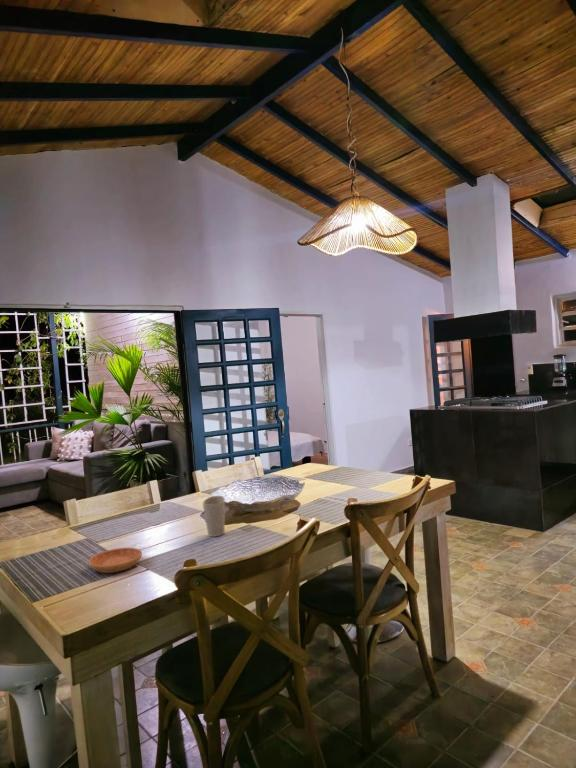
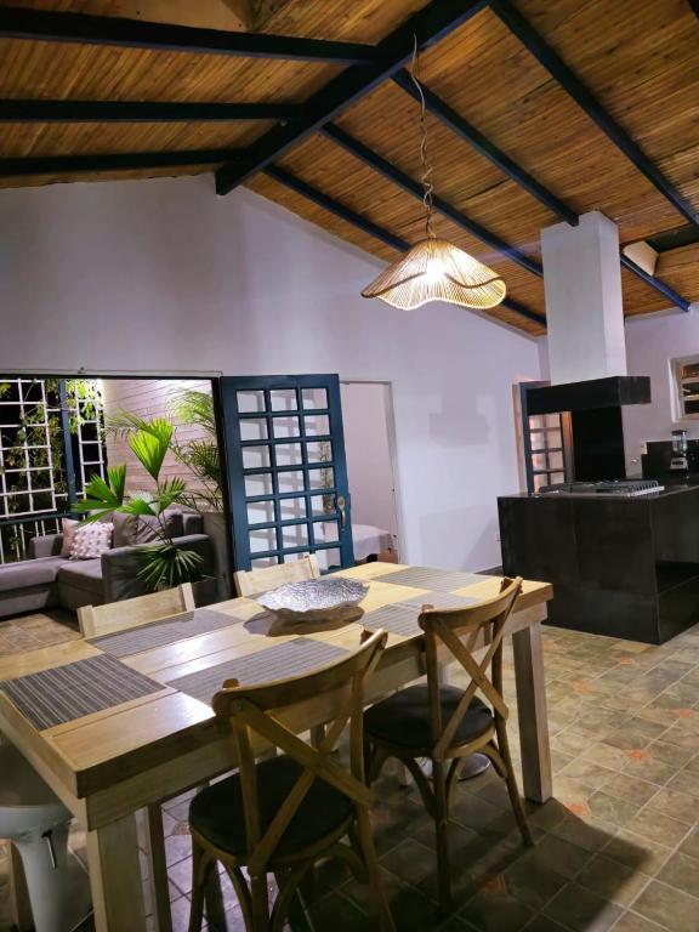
- saucer [88,547,143,574]
- cup [202,495,226,537]
